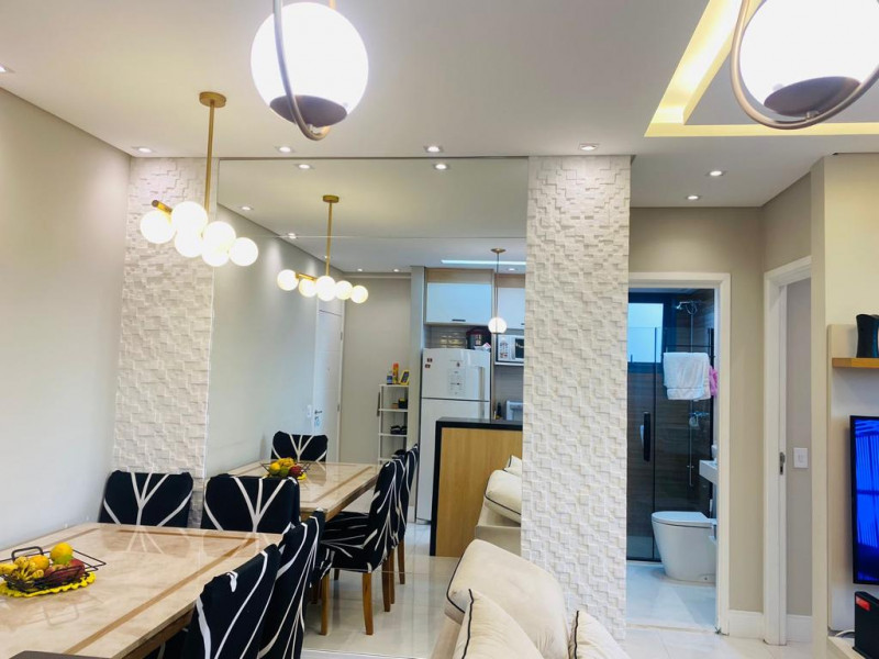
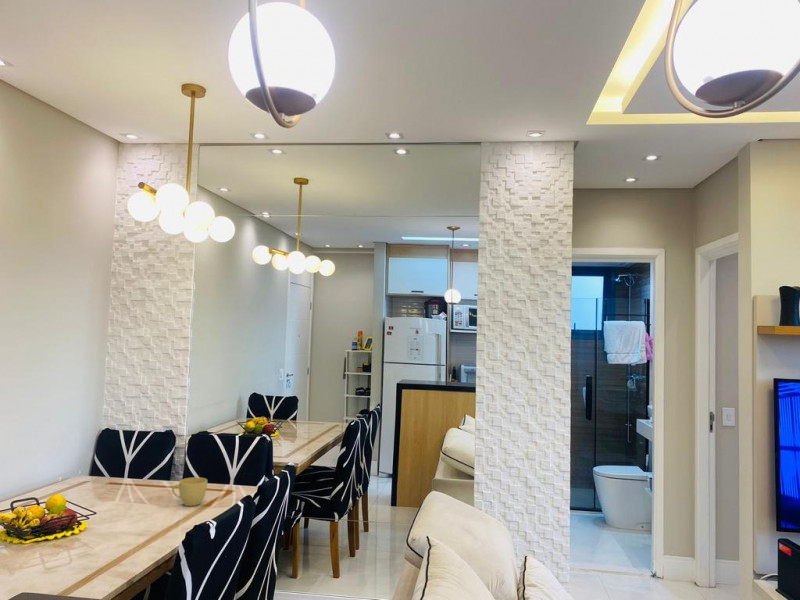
+ cup [171,476,208,507]
